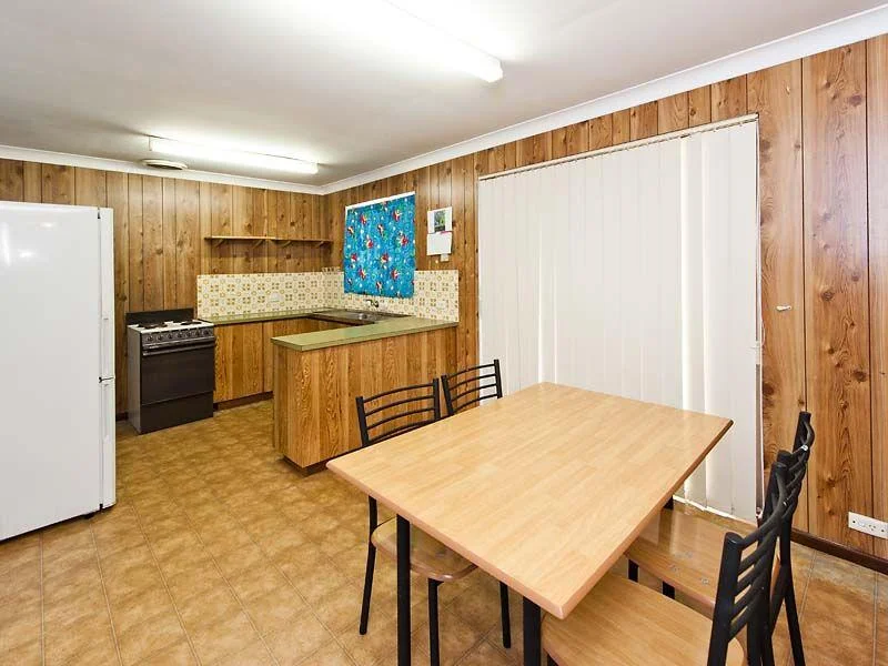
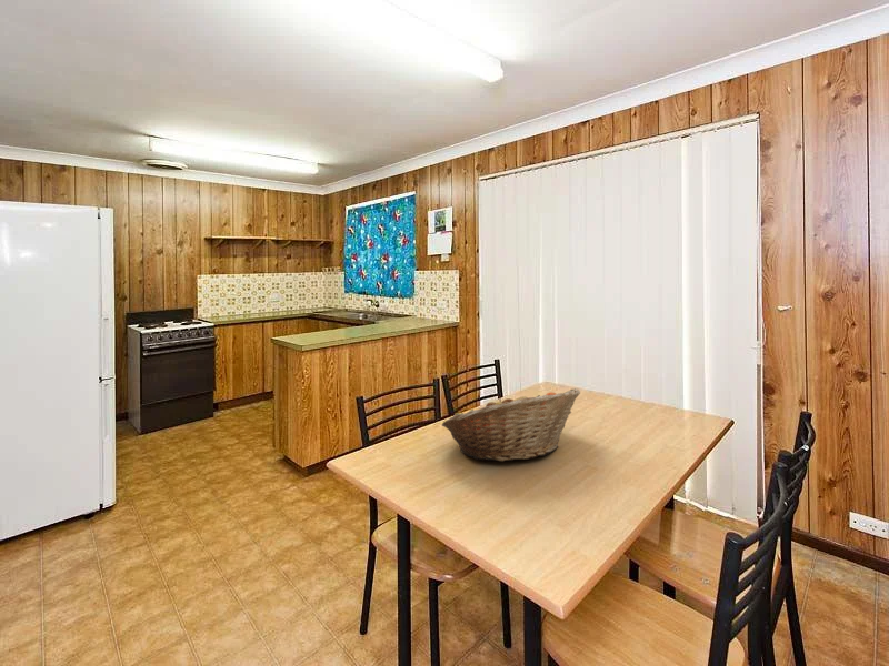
+ fruit basket [441,387,581,462]
